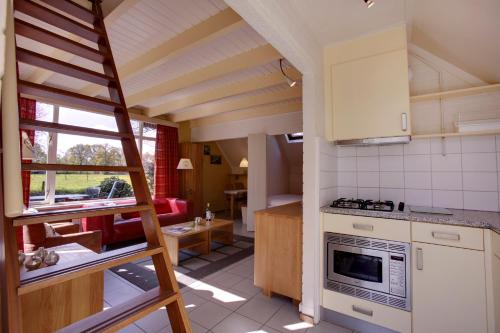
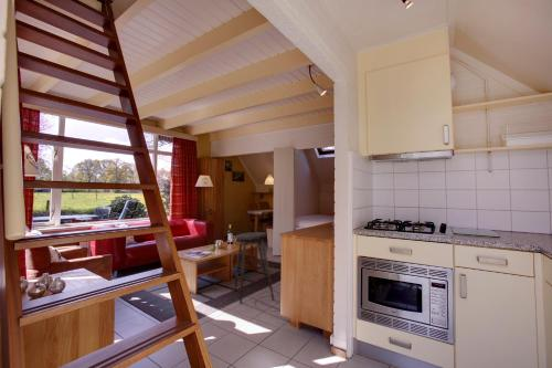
+ stool [233,231,275,304]
